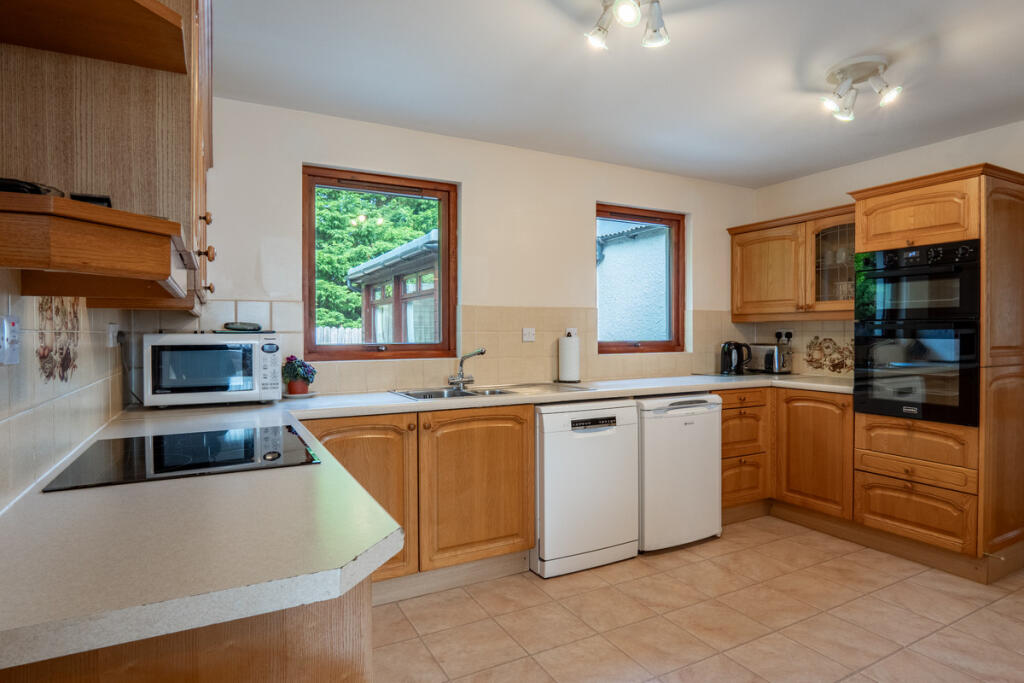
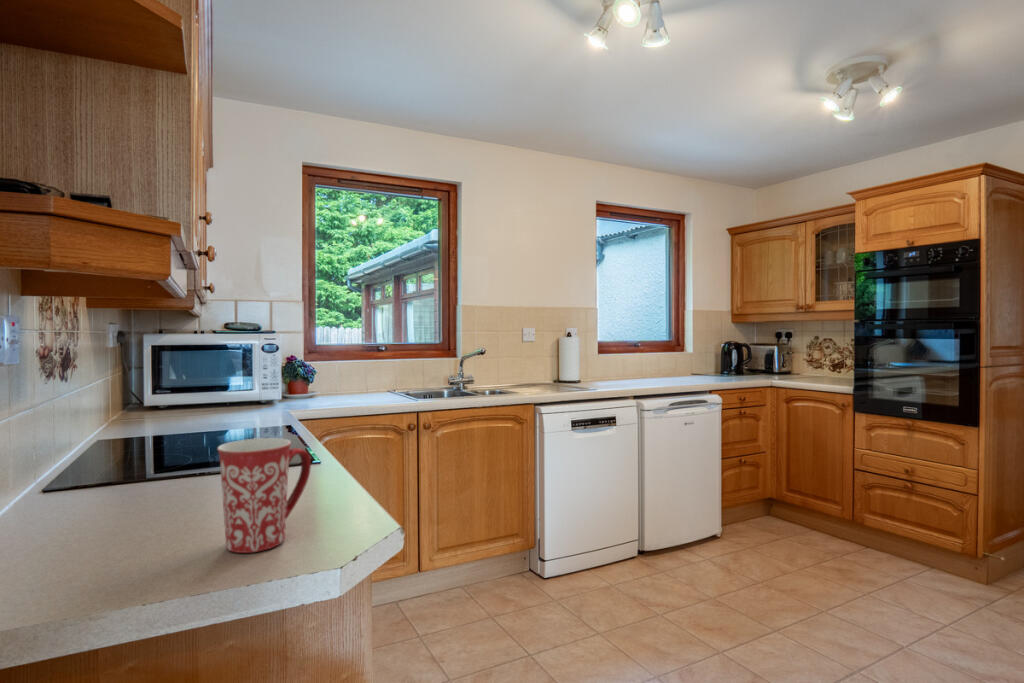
+ mug [216,437,312,554]
